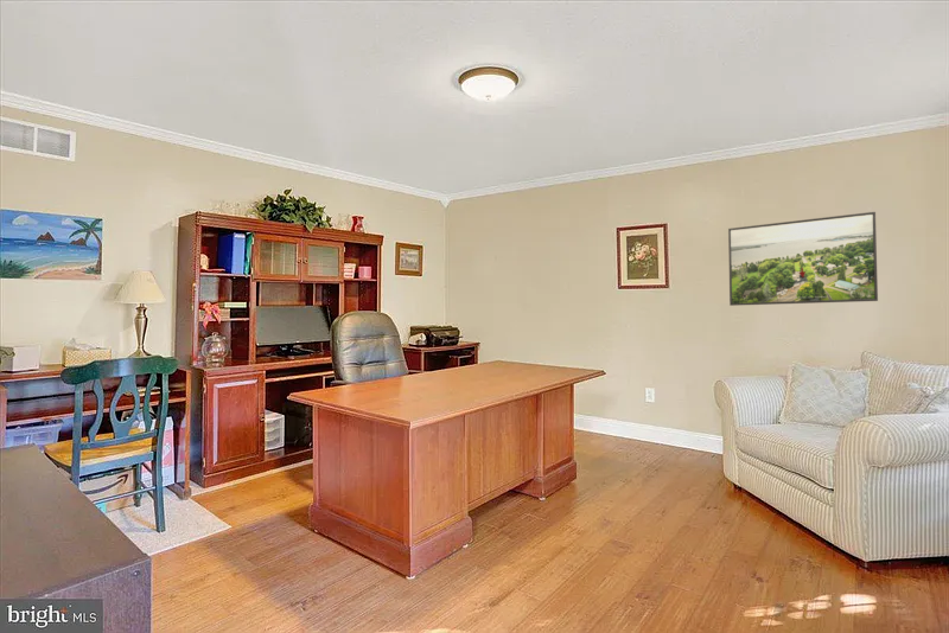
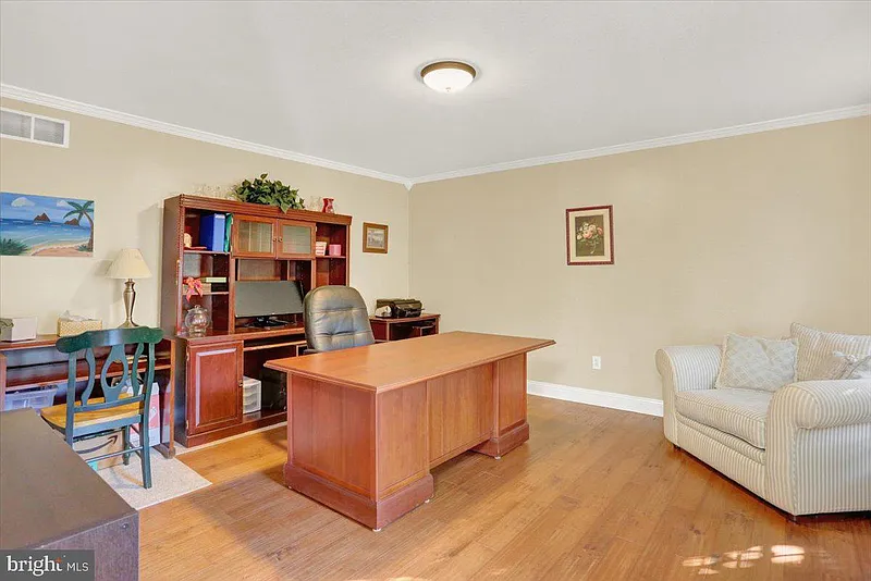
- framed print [727,211,879,307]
